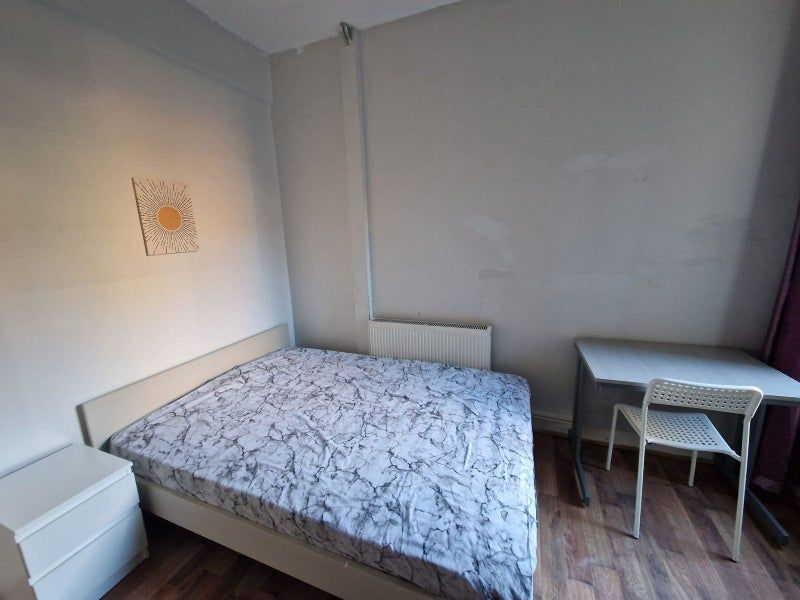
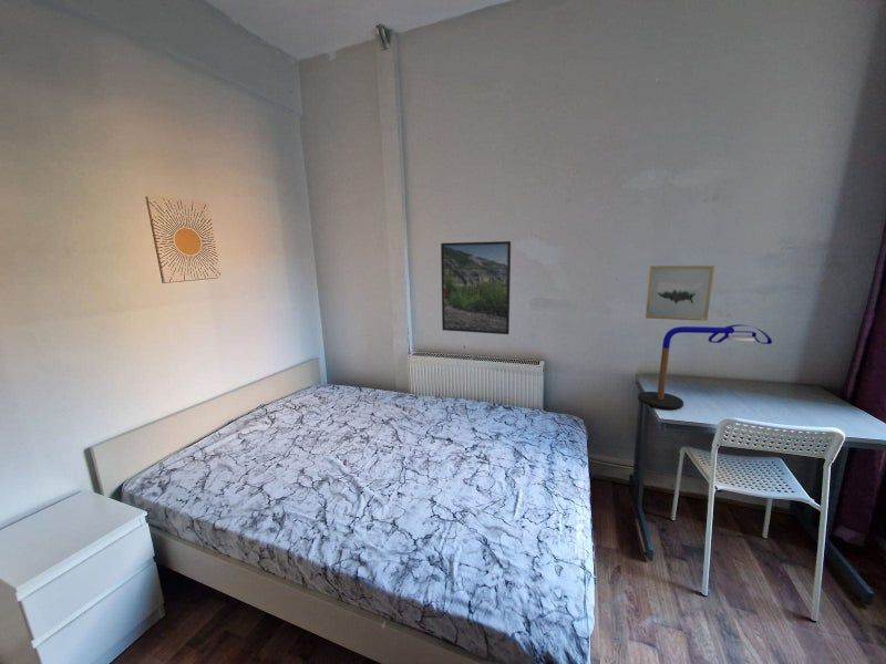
+ wall art [643,264,715,322]
+ desk lamp [637,323,773,411]
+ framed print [440,240,512,335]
